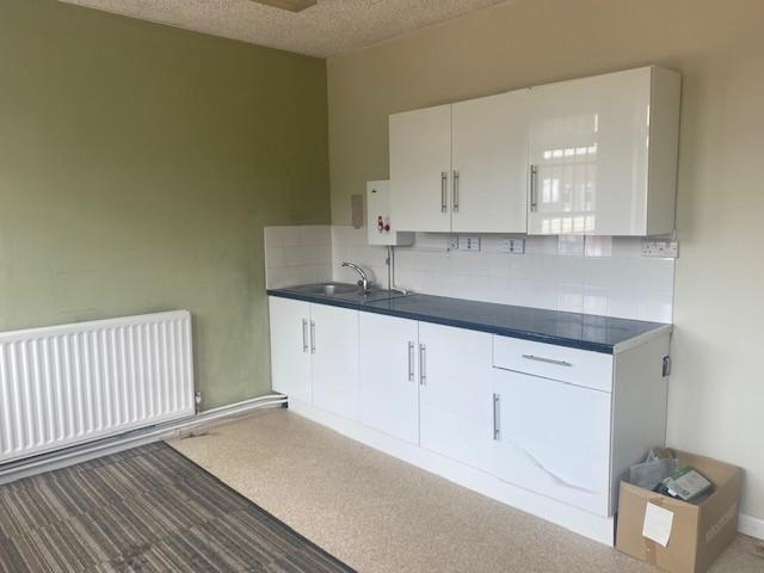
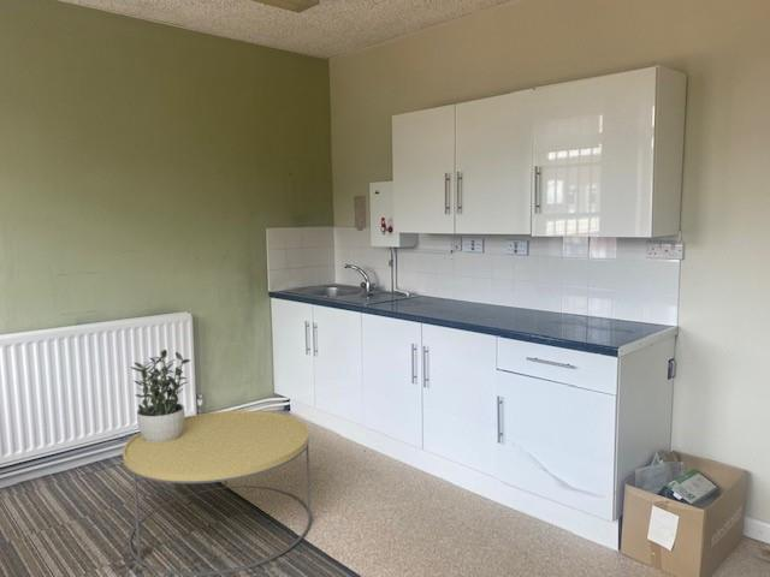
+ coffee table [122,410,313,577]
+ potted plant [129,349,191,444]
